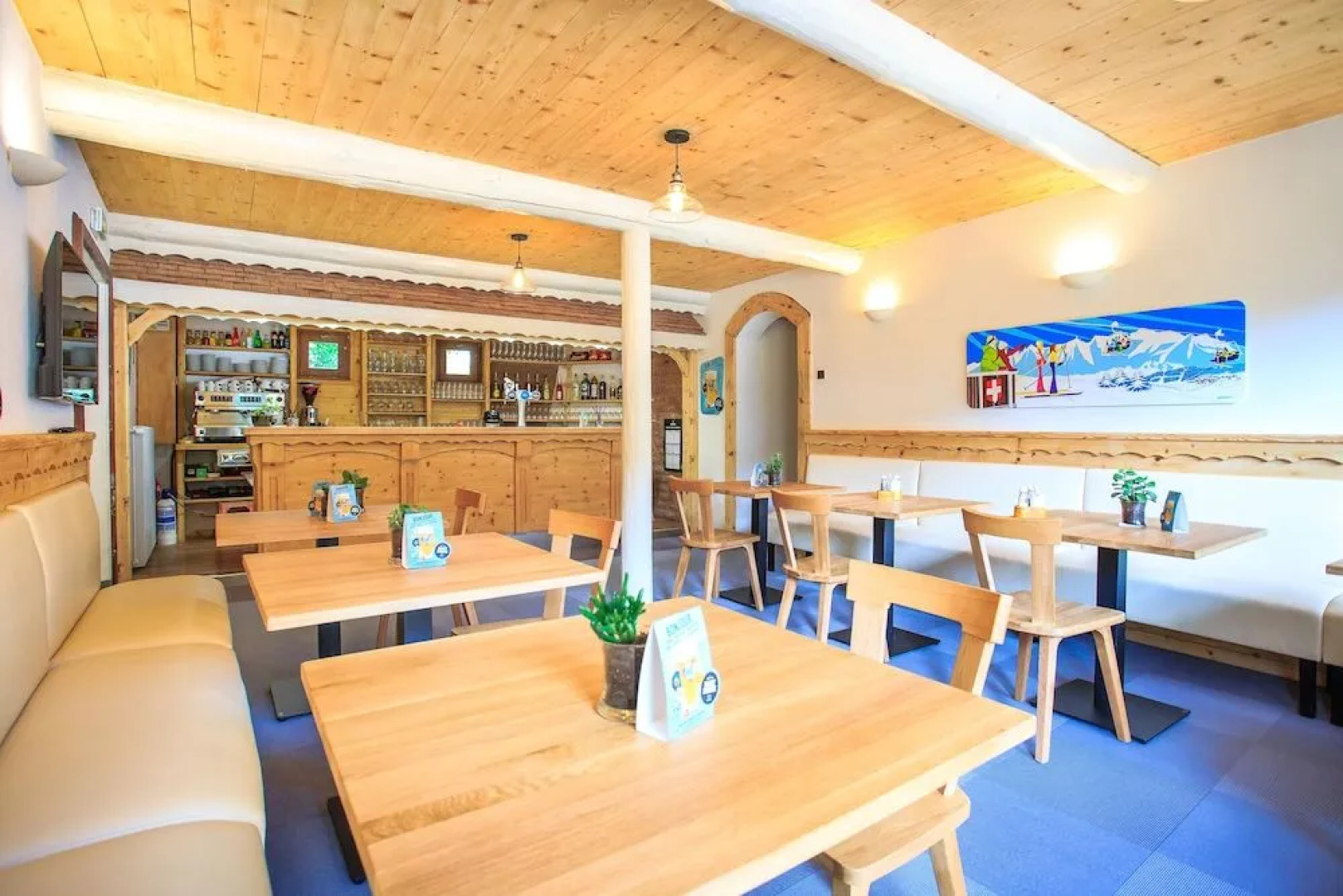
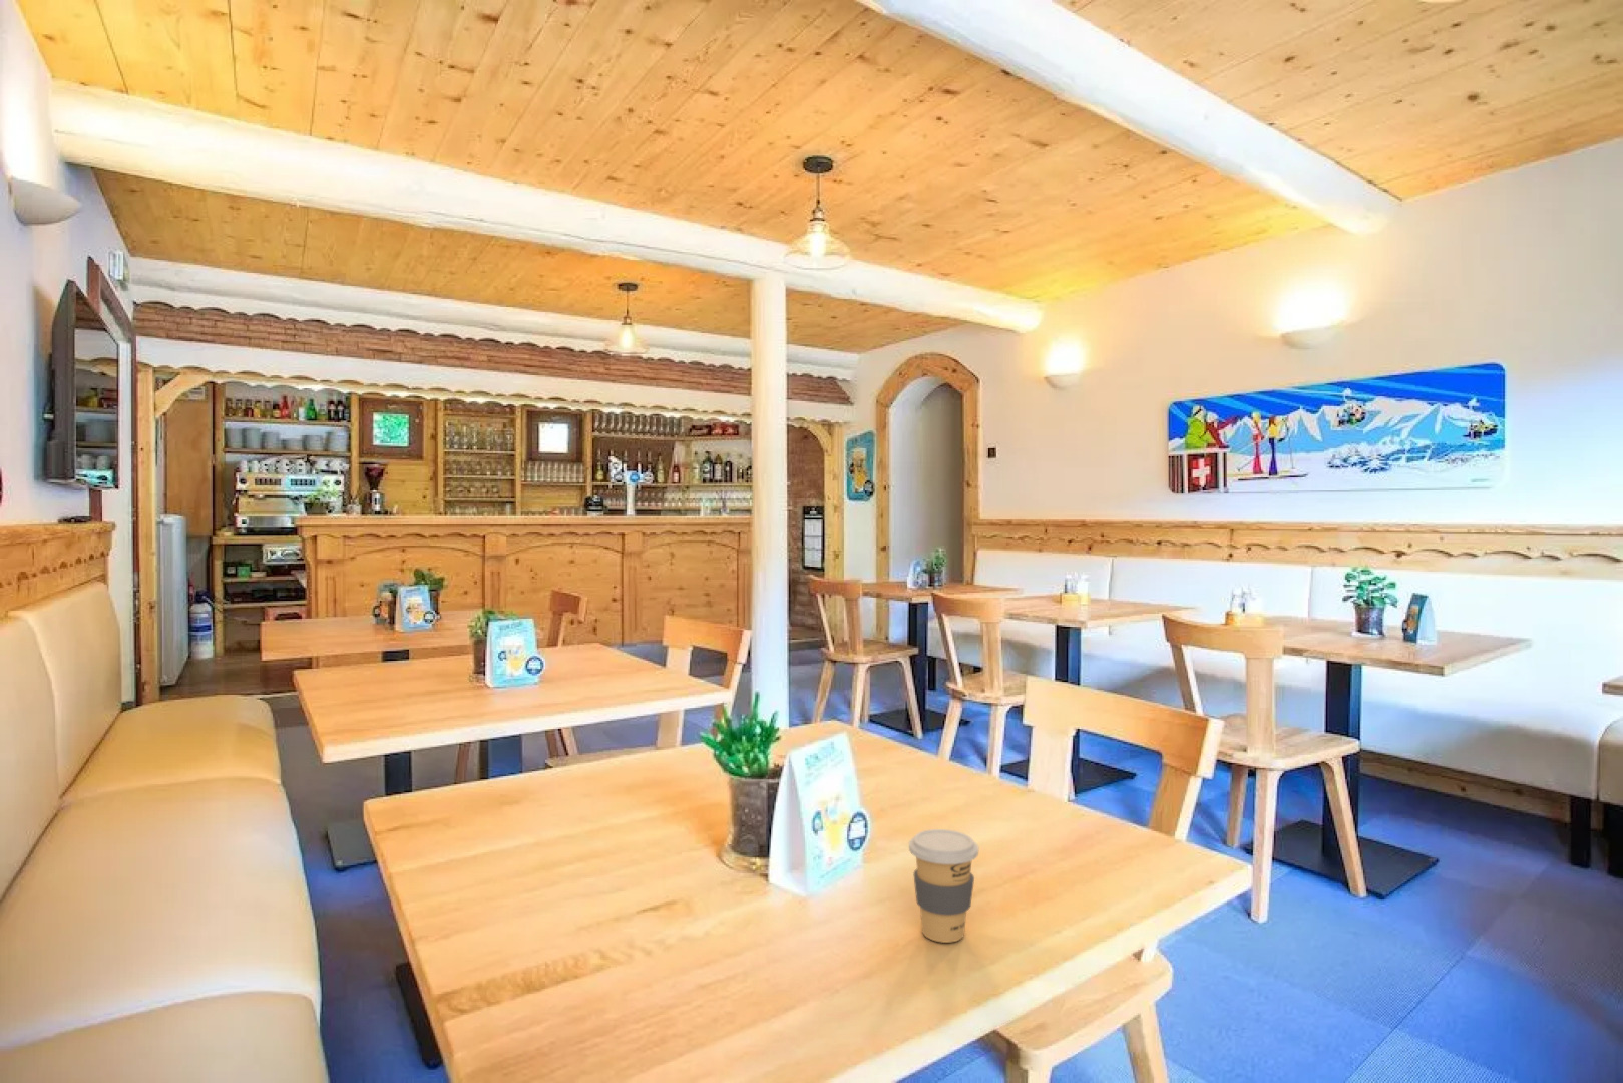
+ coffee cup [909,828,979,944]
